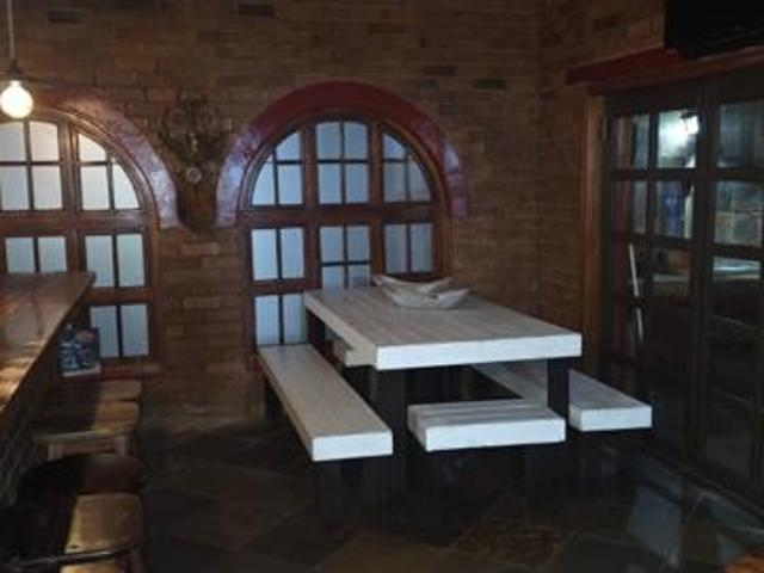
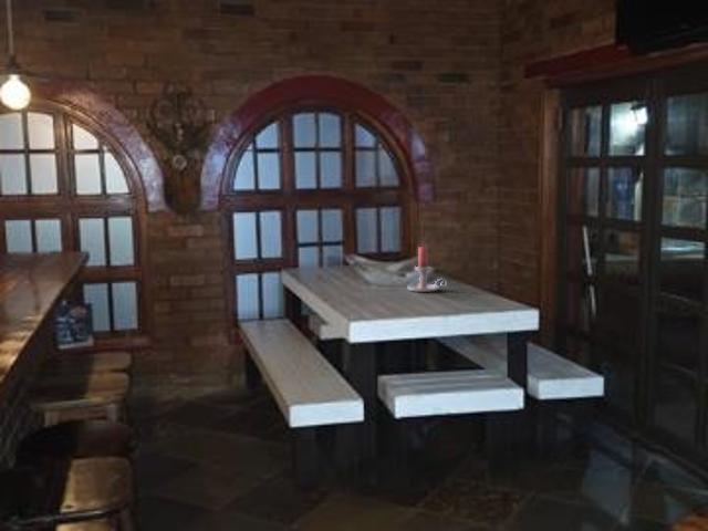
+ candle holder [406,244,448,293]
